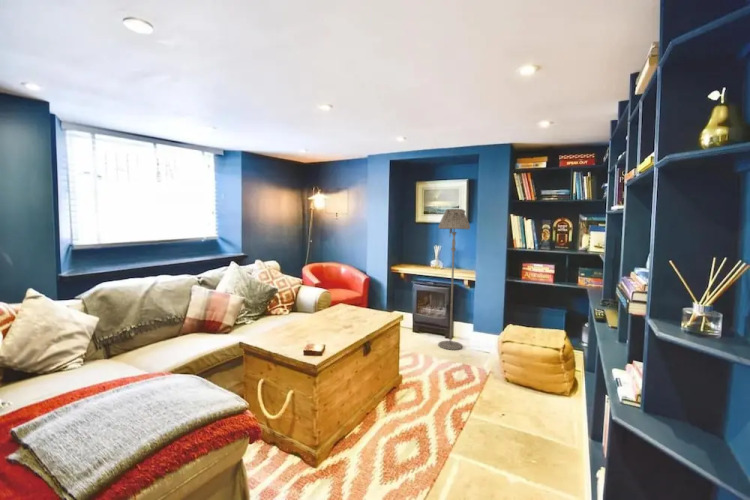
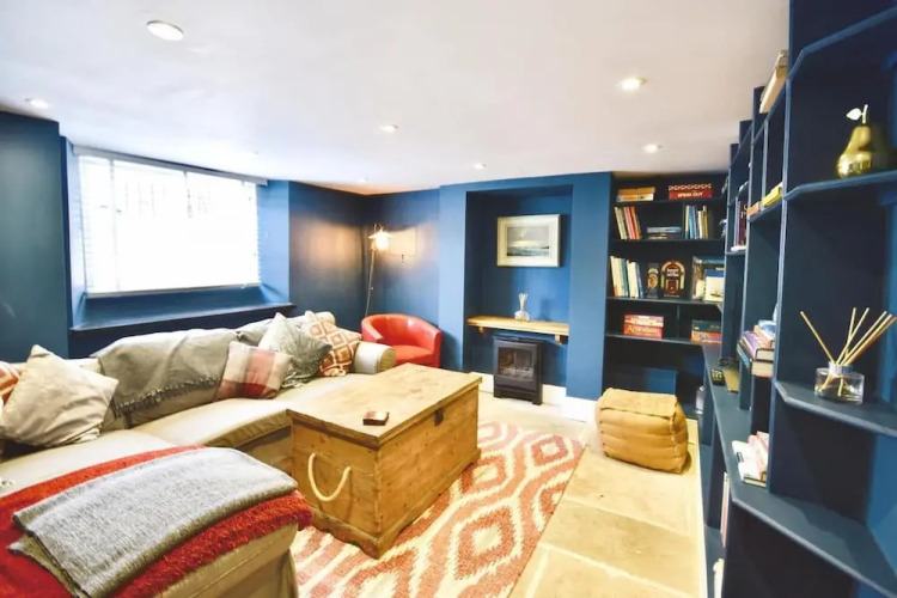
- floor lamp [437,208,471,351]
